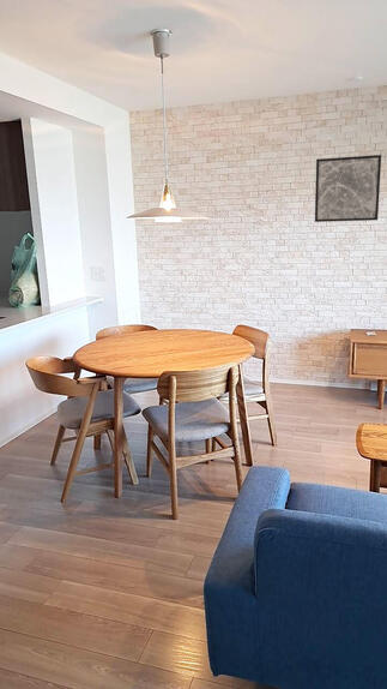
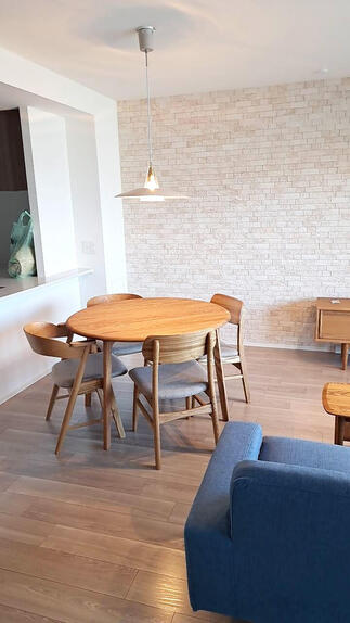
- wall art [314,154,382,223]
